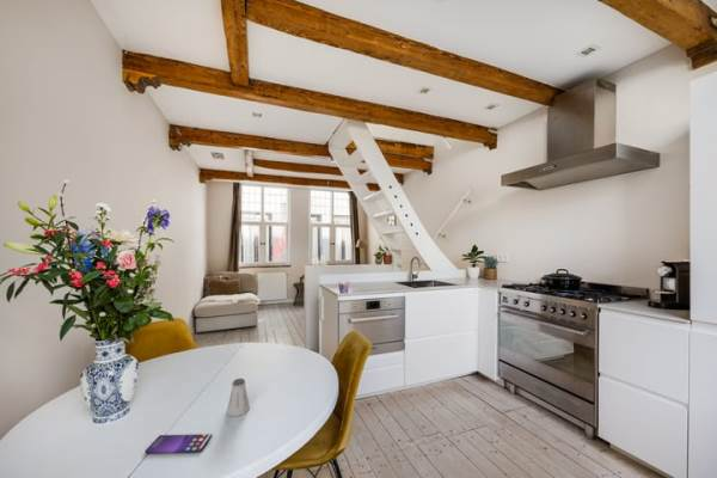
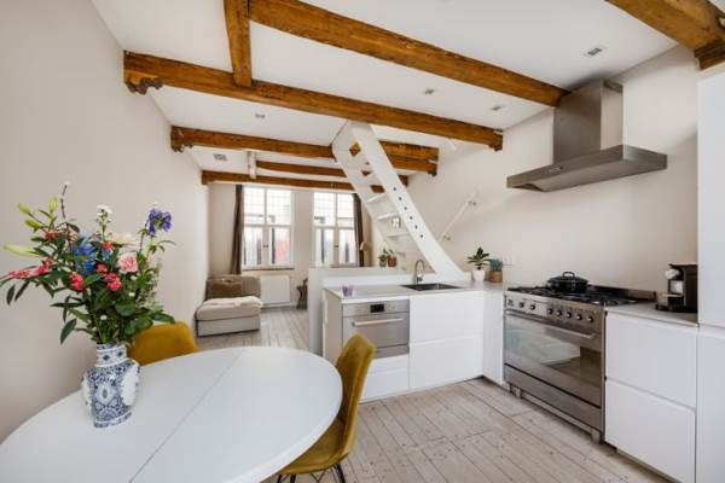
- saltshaker [226,378,251,417]
- smartphone [143,433,213,454]
